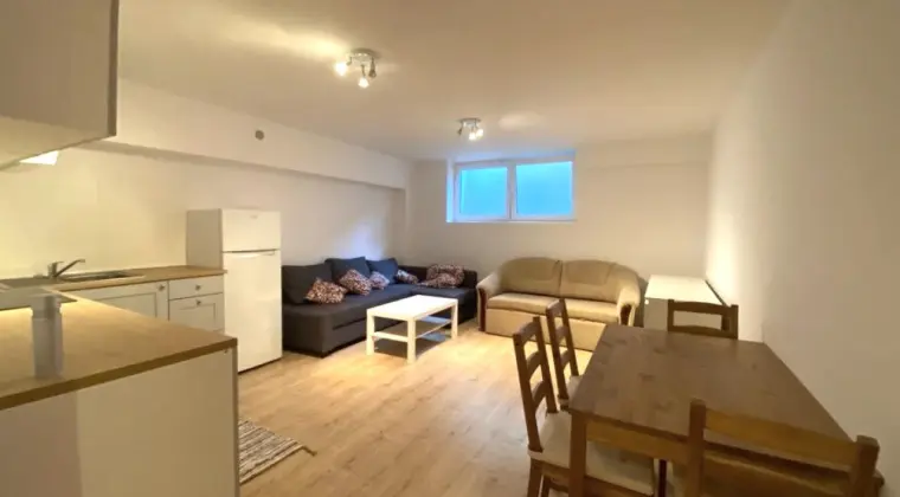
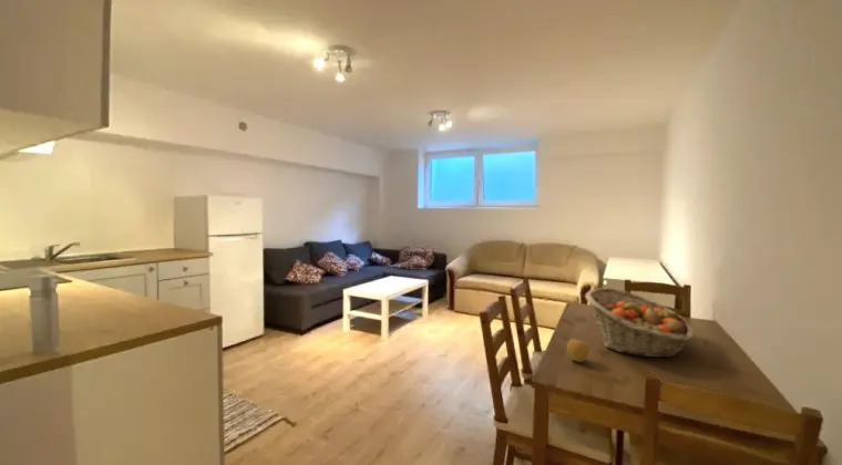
+ apple [566,338,591,363]
+ fruit basket [584,287,695,359]
